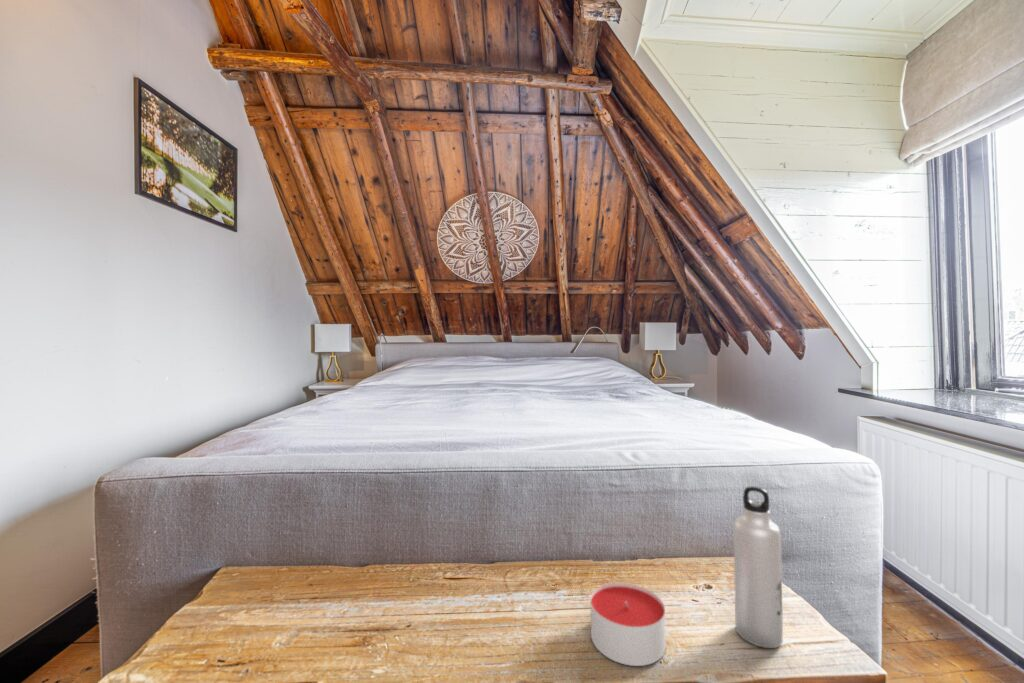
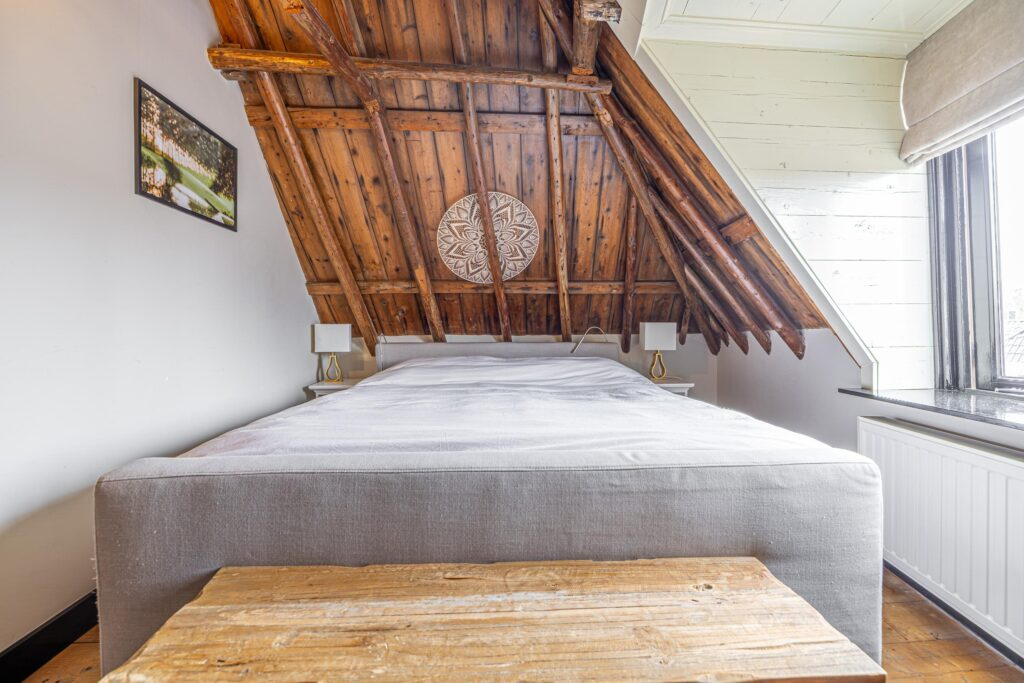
- candle [589,582,667,667]
- water bottle [733,485,784,649]
